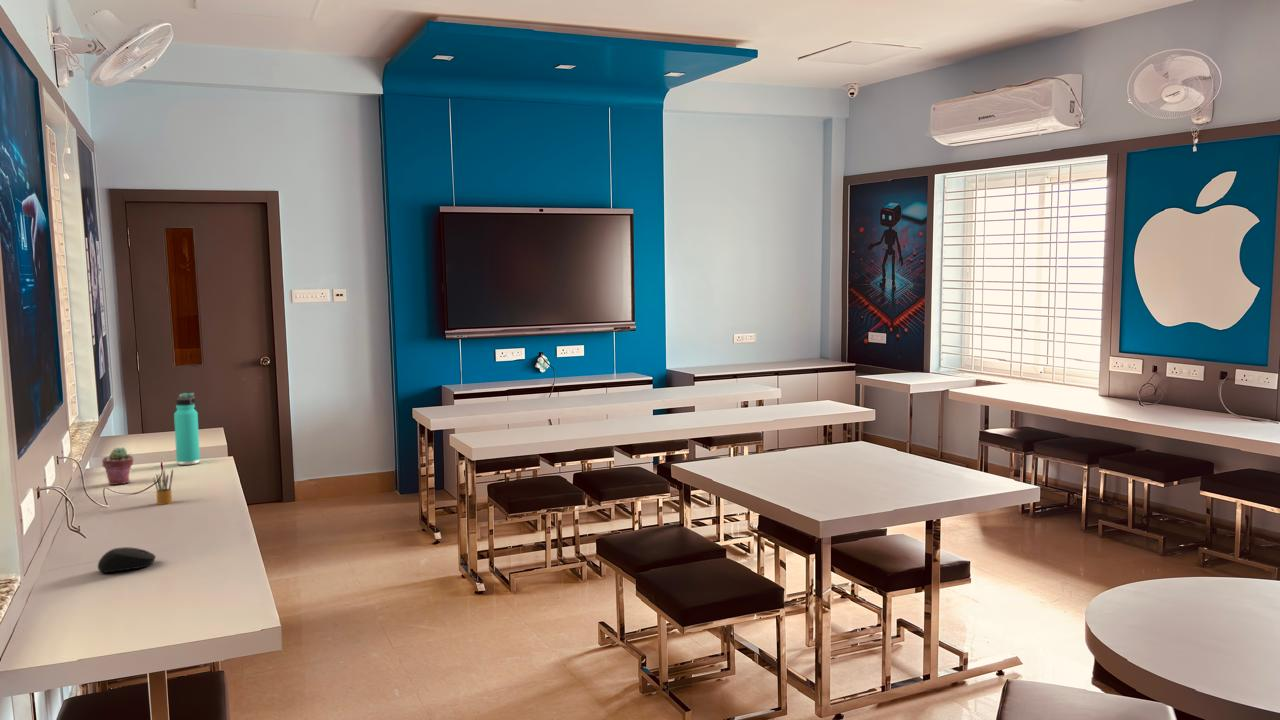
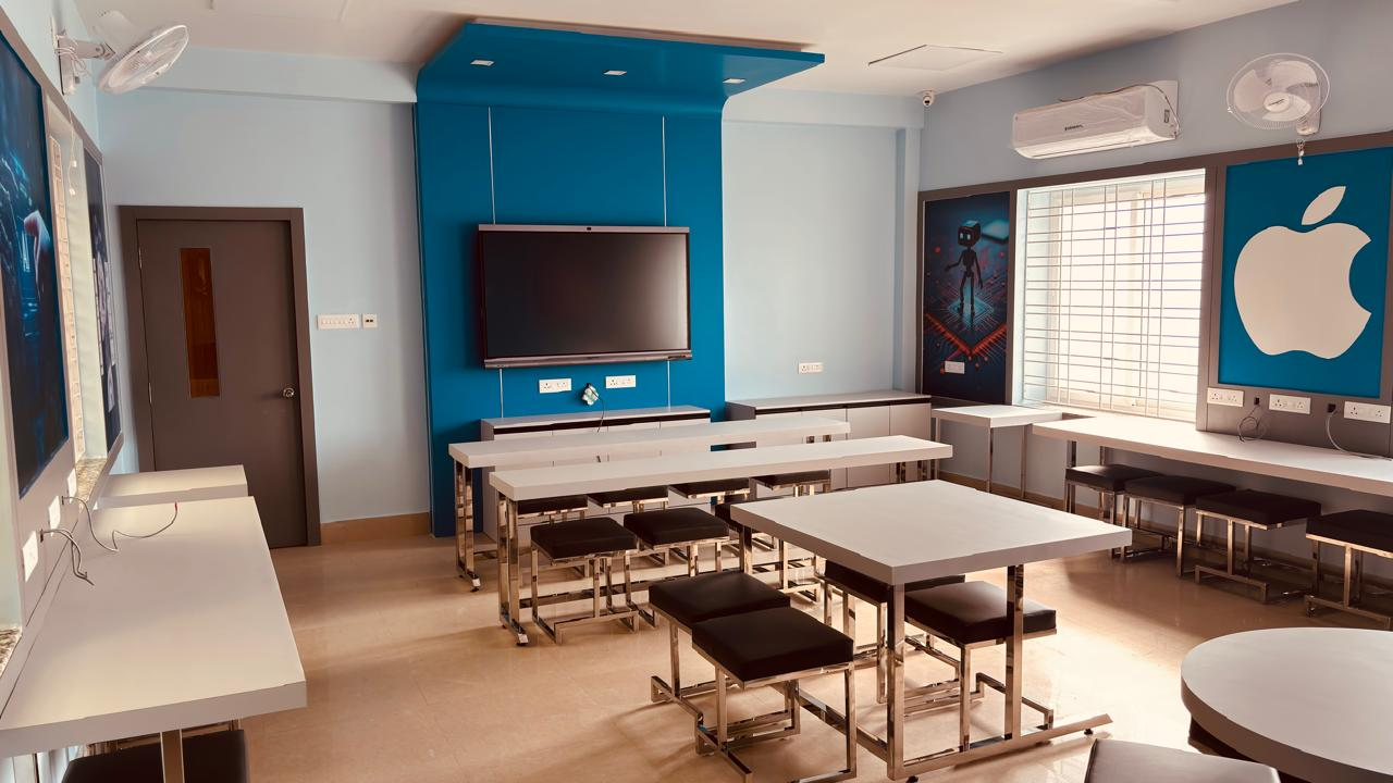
- computer mouse [97,546,157,574]
- pencil box [153,468,174,506]
- potted succulent [101,446,134,486]
- thermos bottle [173,392,201,466]
